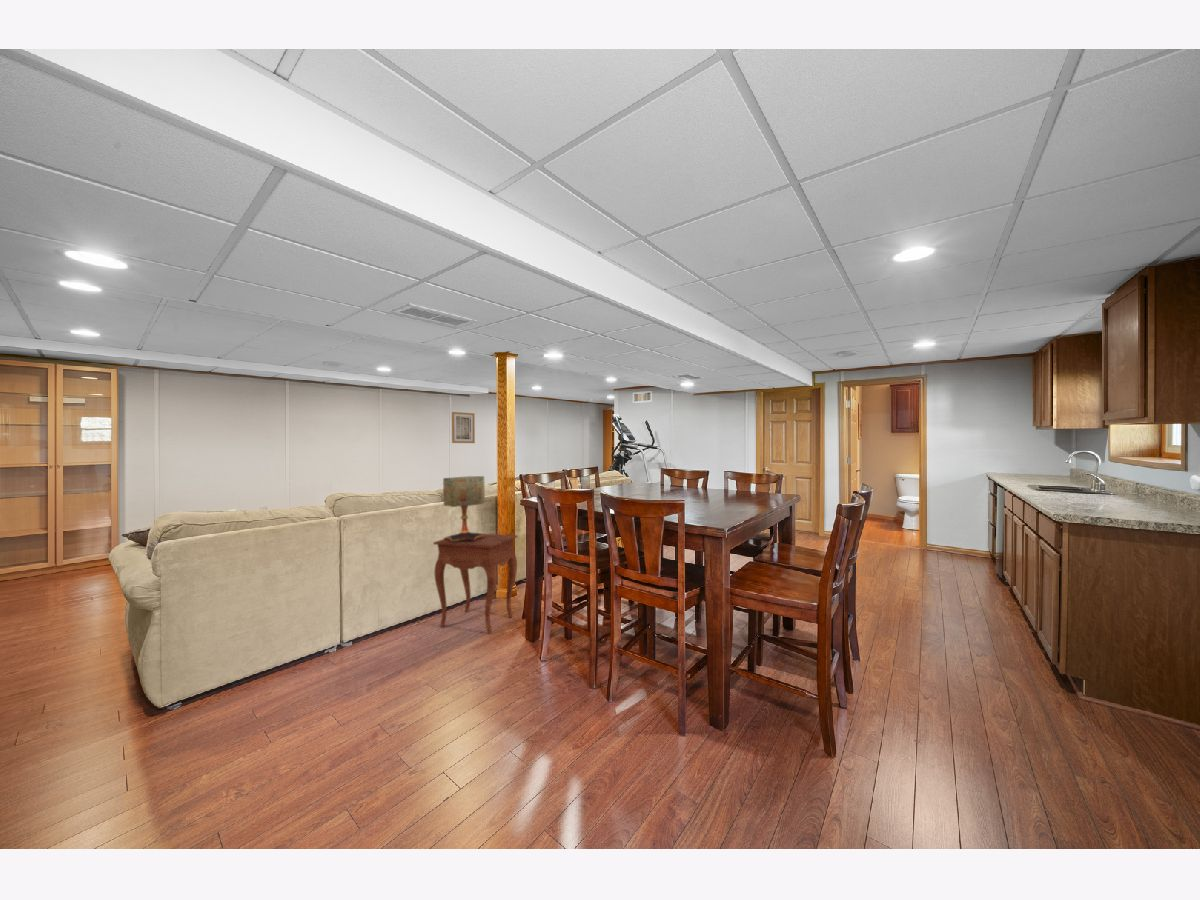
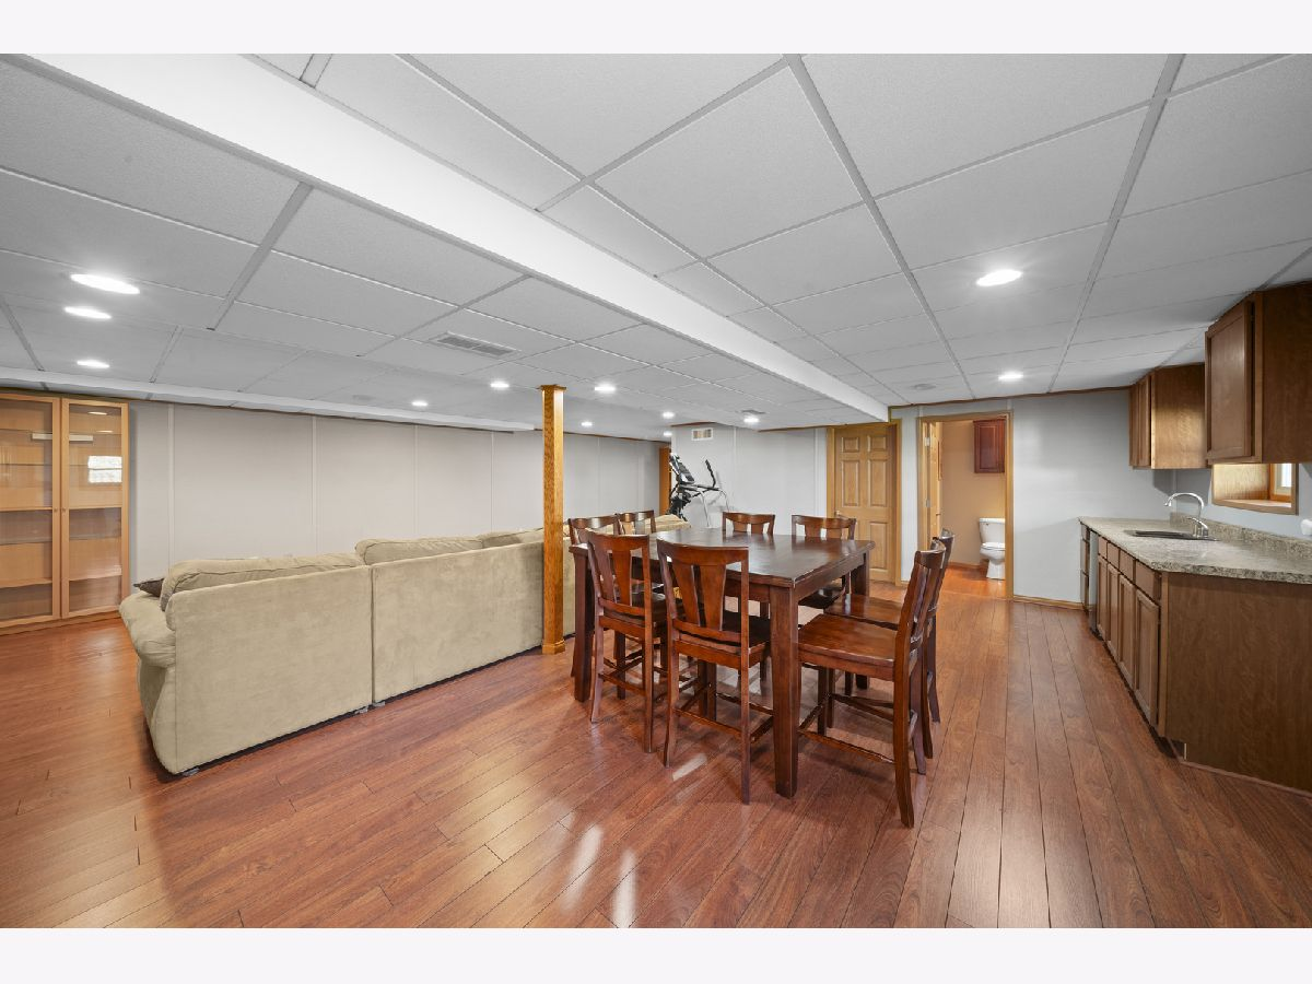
- wall art [451,411,476,444]
- side table [432,532,518,634]
- table lamp [442,475,486,543]
